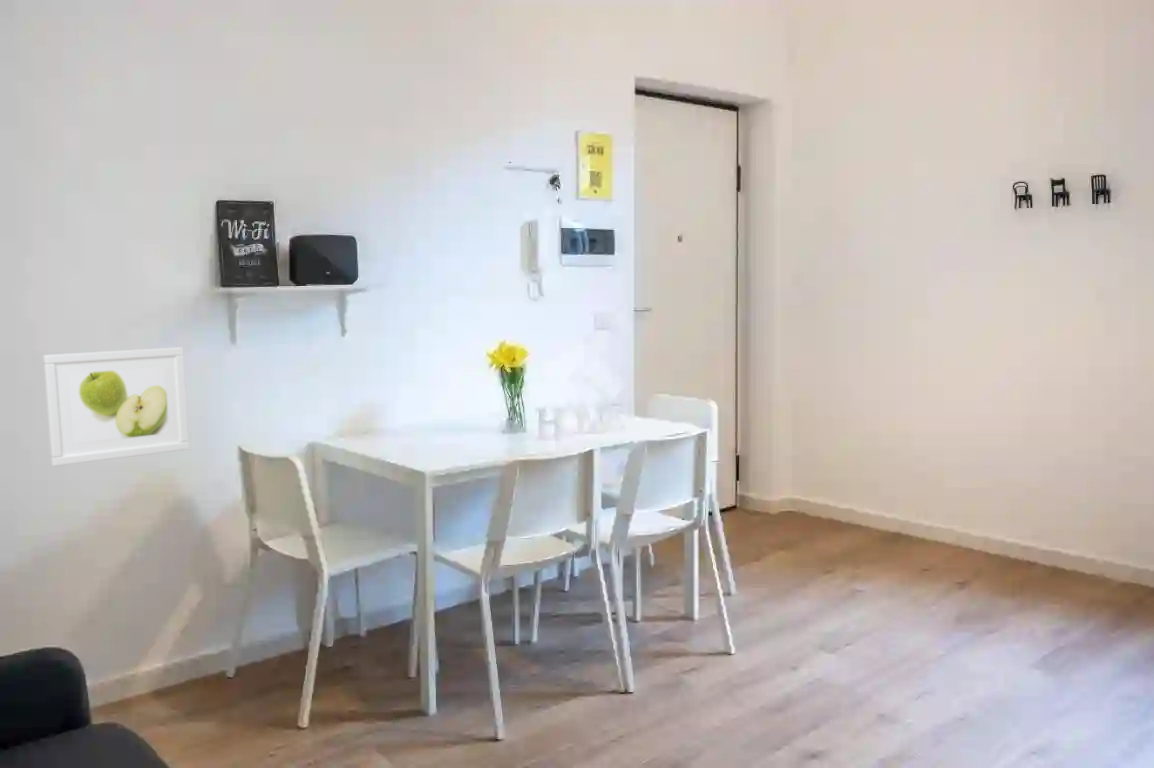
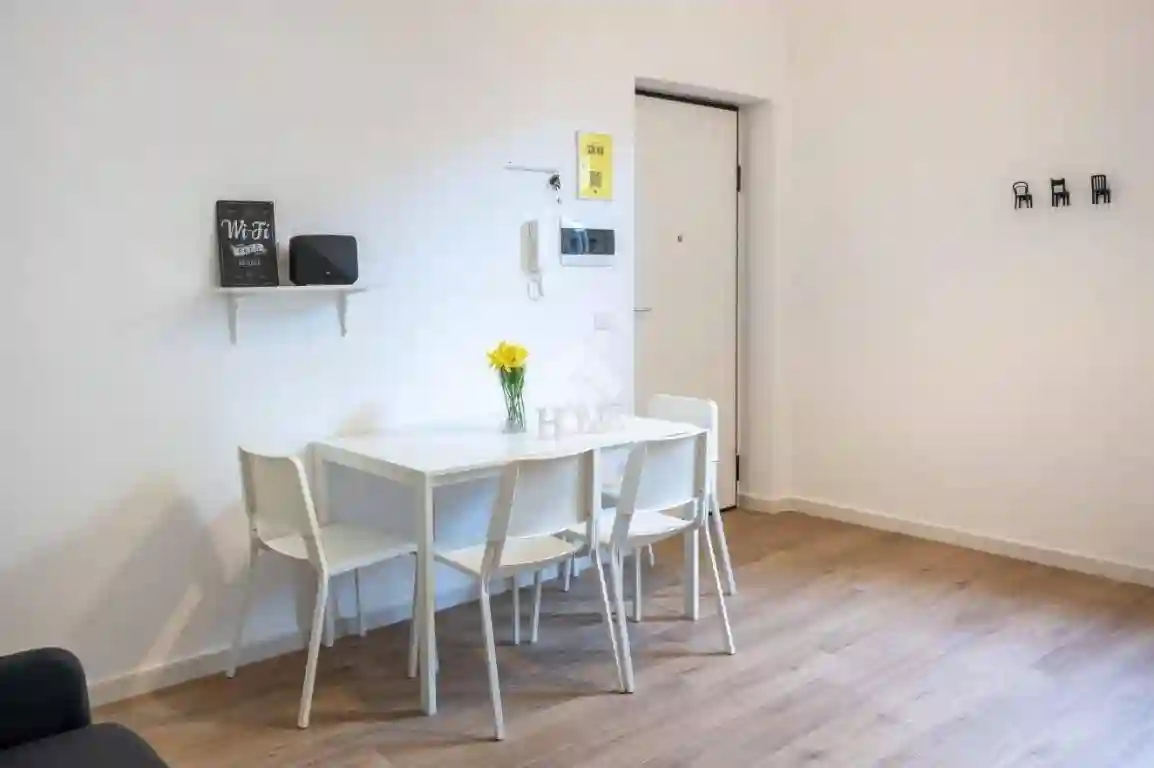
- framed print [42,346,190,467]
